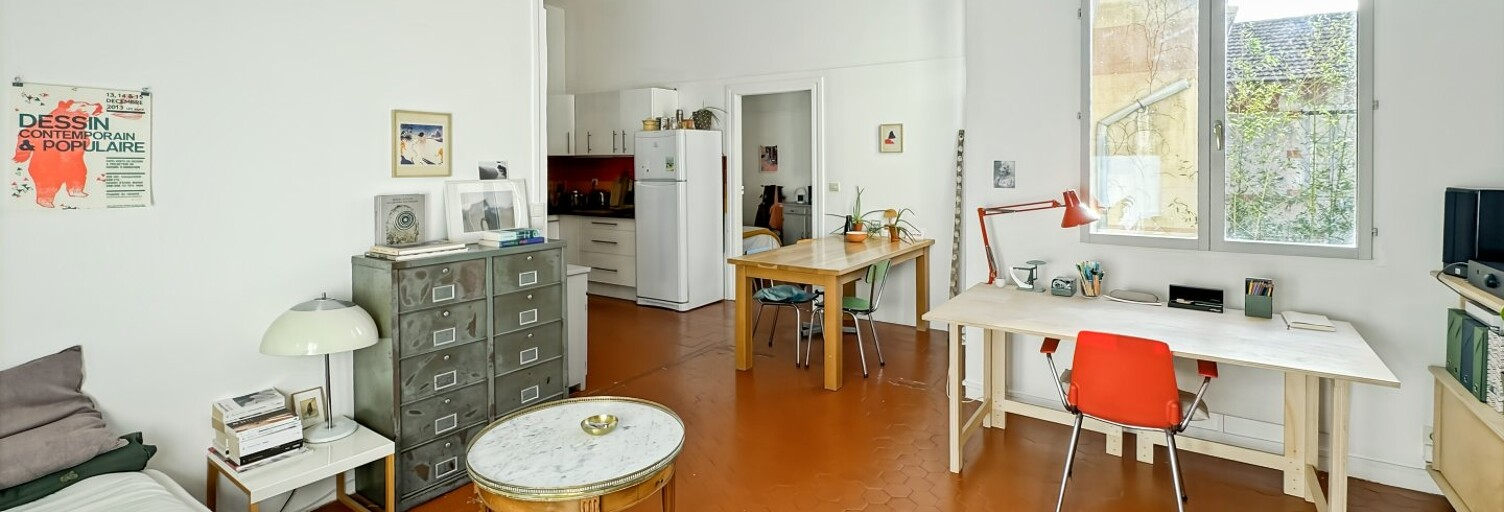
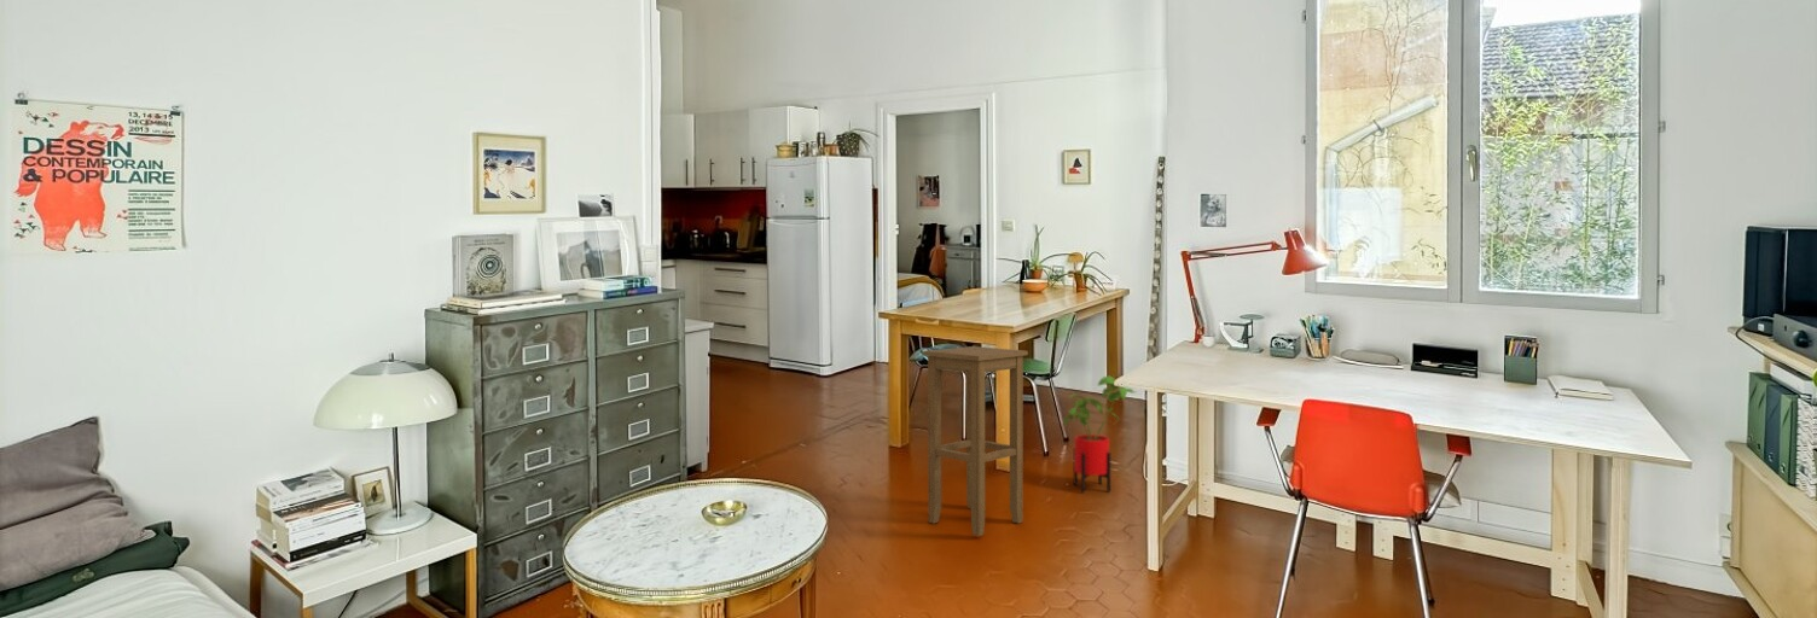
+ house plant [1062,375,1137,494]
+ stool [922,345,1029,537]
